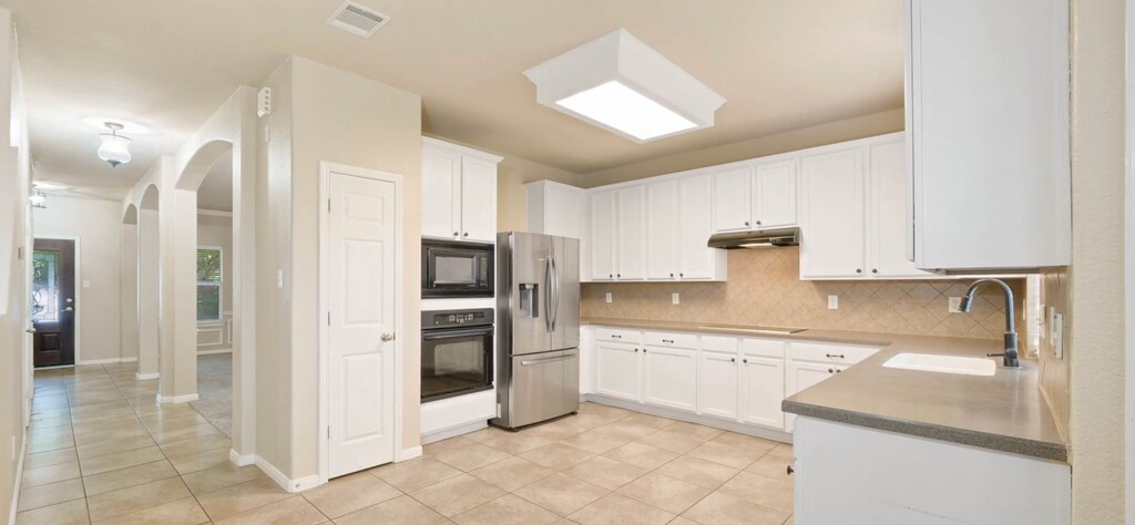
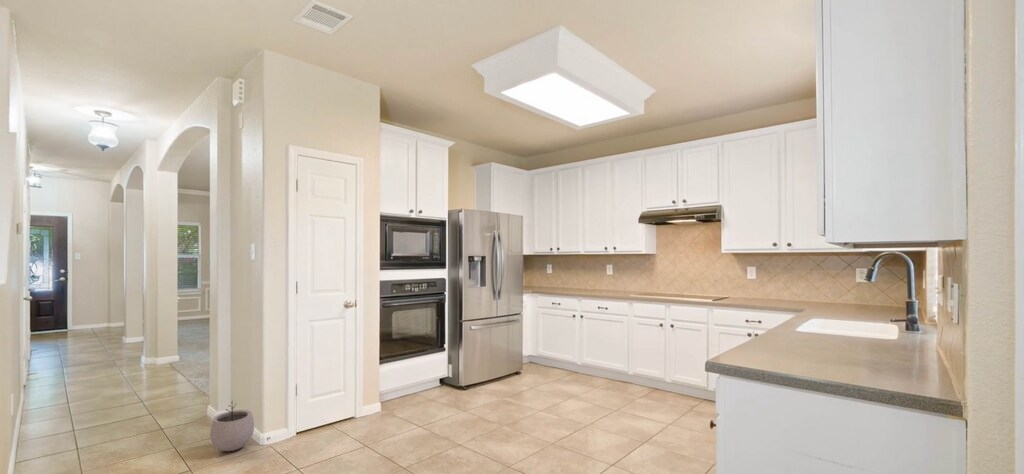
+ plant pot [209,399,255,452]
